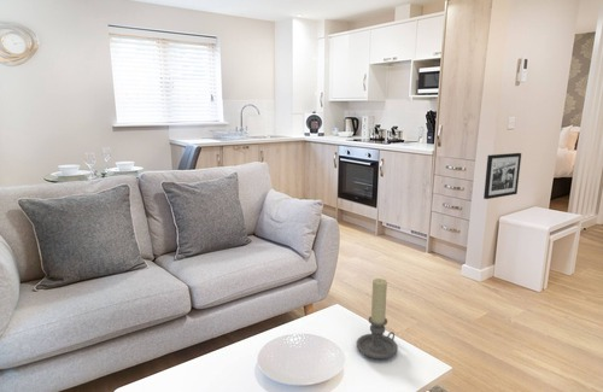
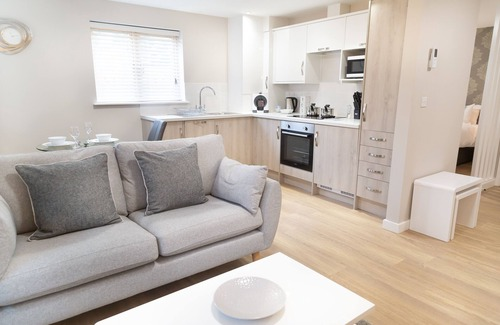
- candle holder [356,277,399,359]
- picture frame [482,152,522,200]
